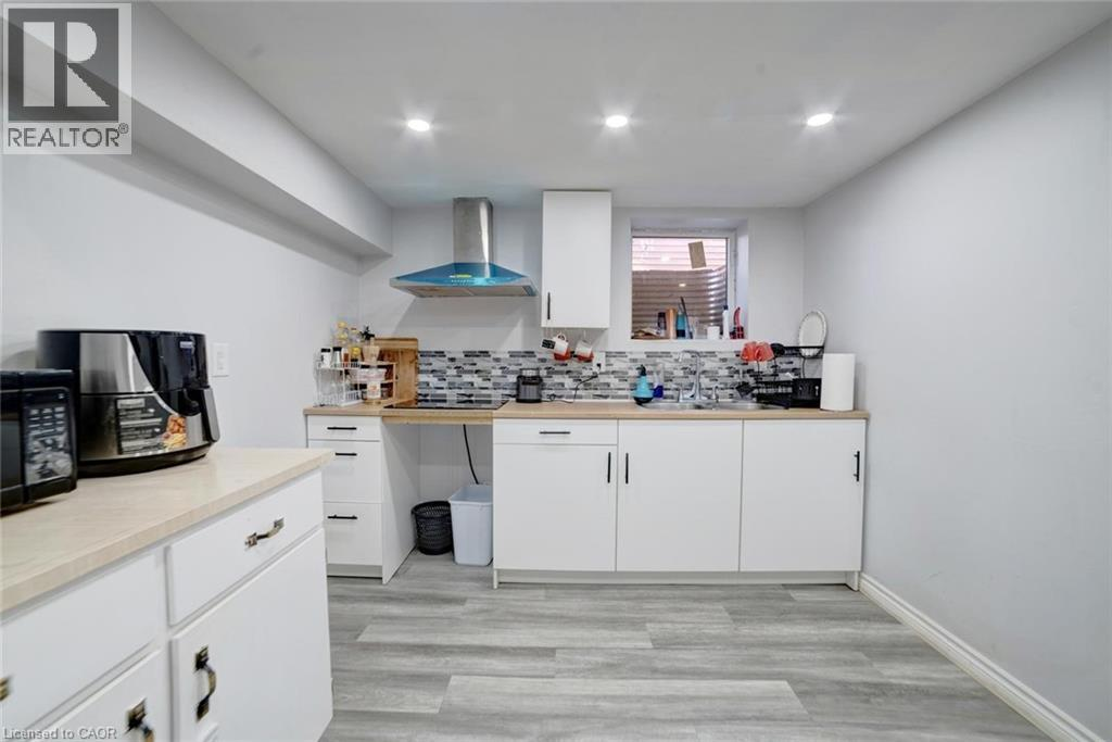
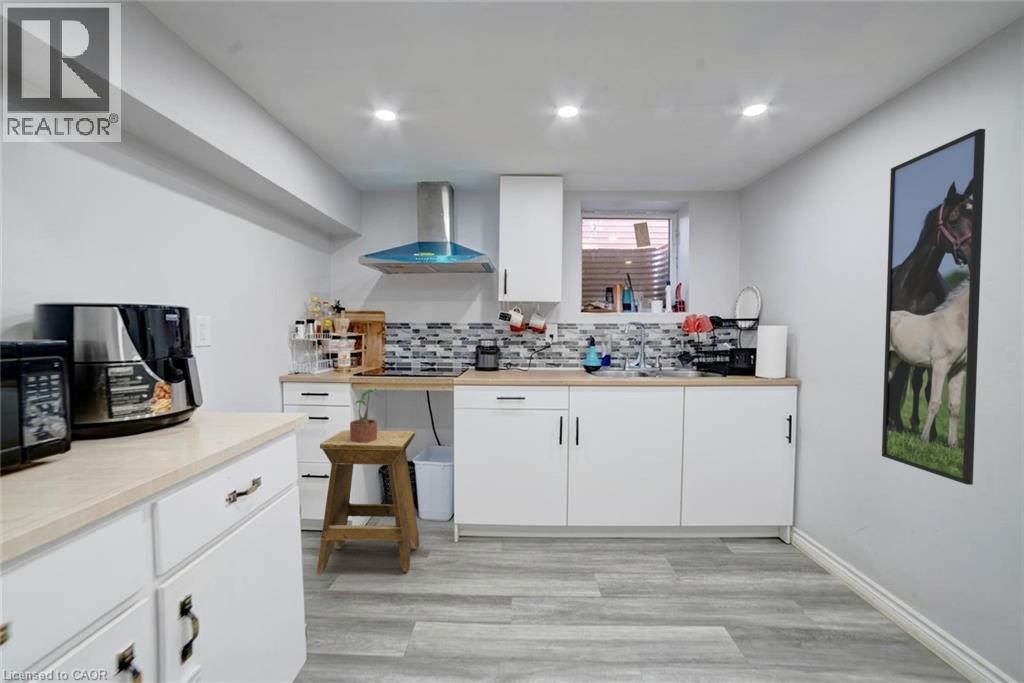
+ potted plant [349,389,381,443]
+ stool [316,429,420,575]
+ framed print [881,128,986,486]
